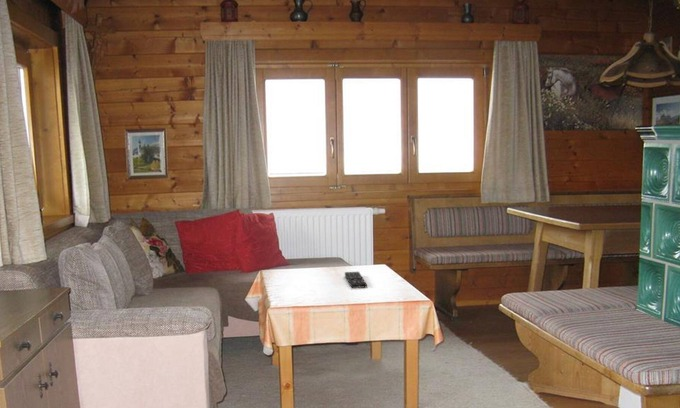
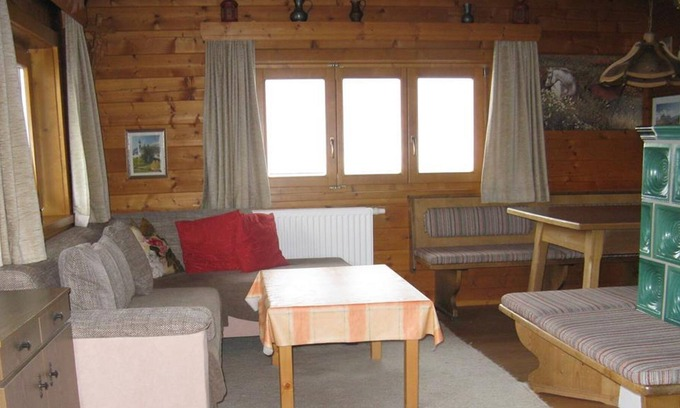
- remote control [344,271,368,289]
